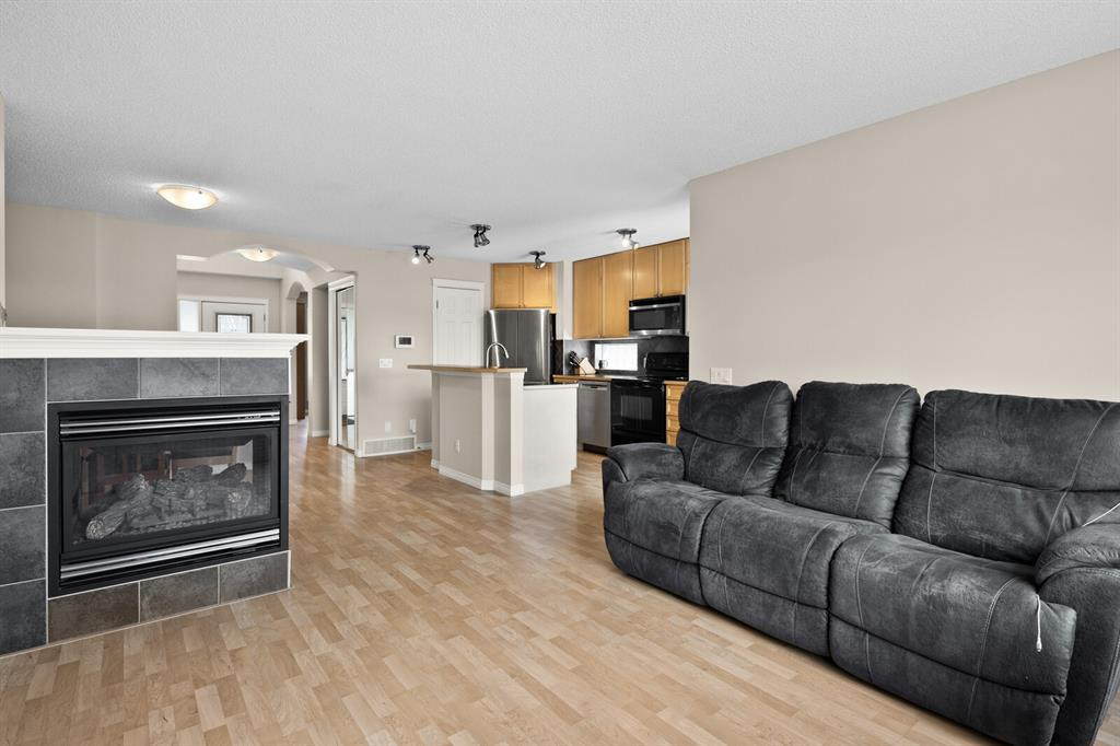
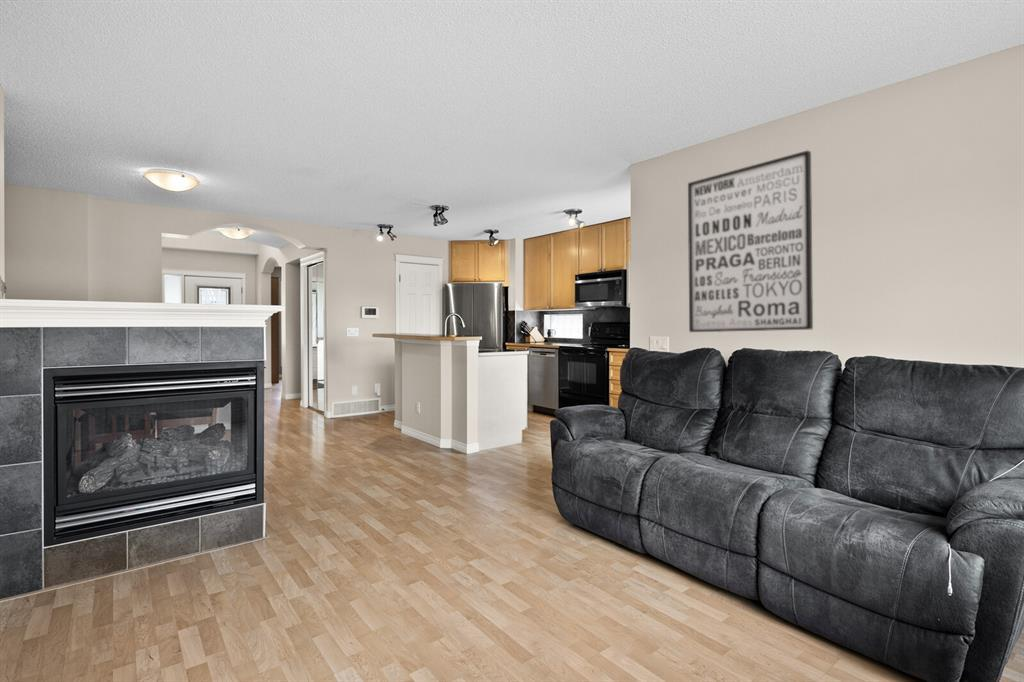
+ wall art [687,149,814,333]
